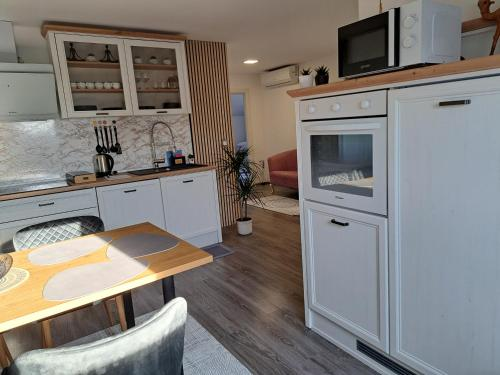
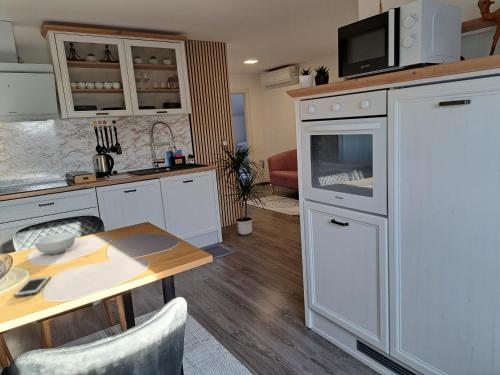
+ cereal bowl [34,232,76,255]
+ cell phone [13,275,51,298]
